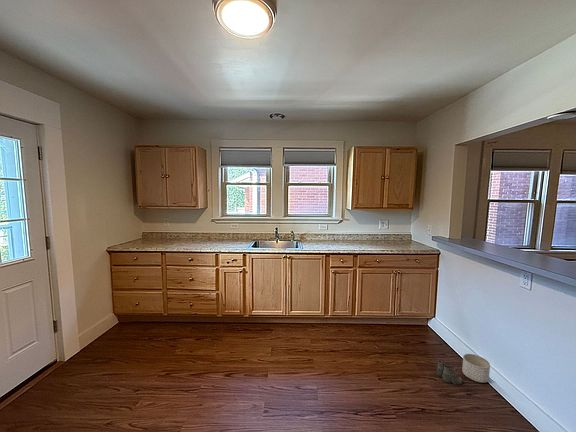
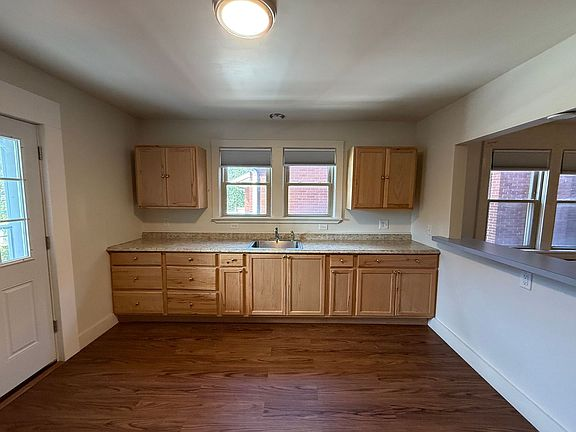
- planter [461,353,491,383]
- boots [435,357,464,388]
